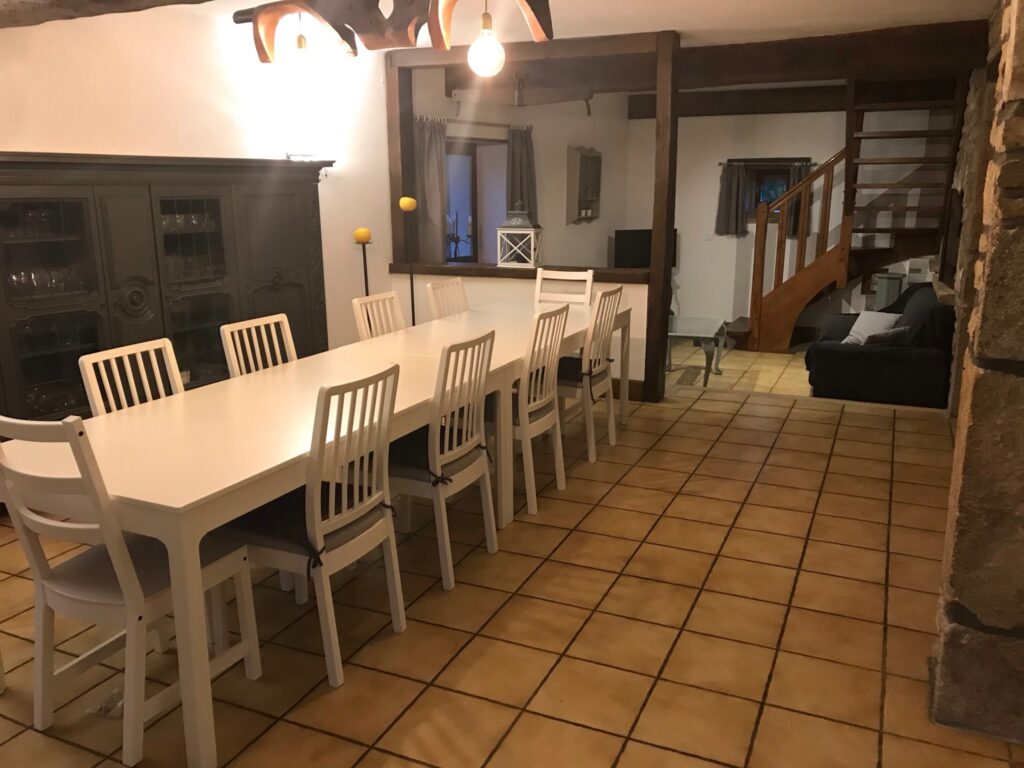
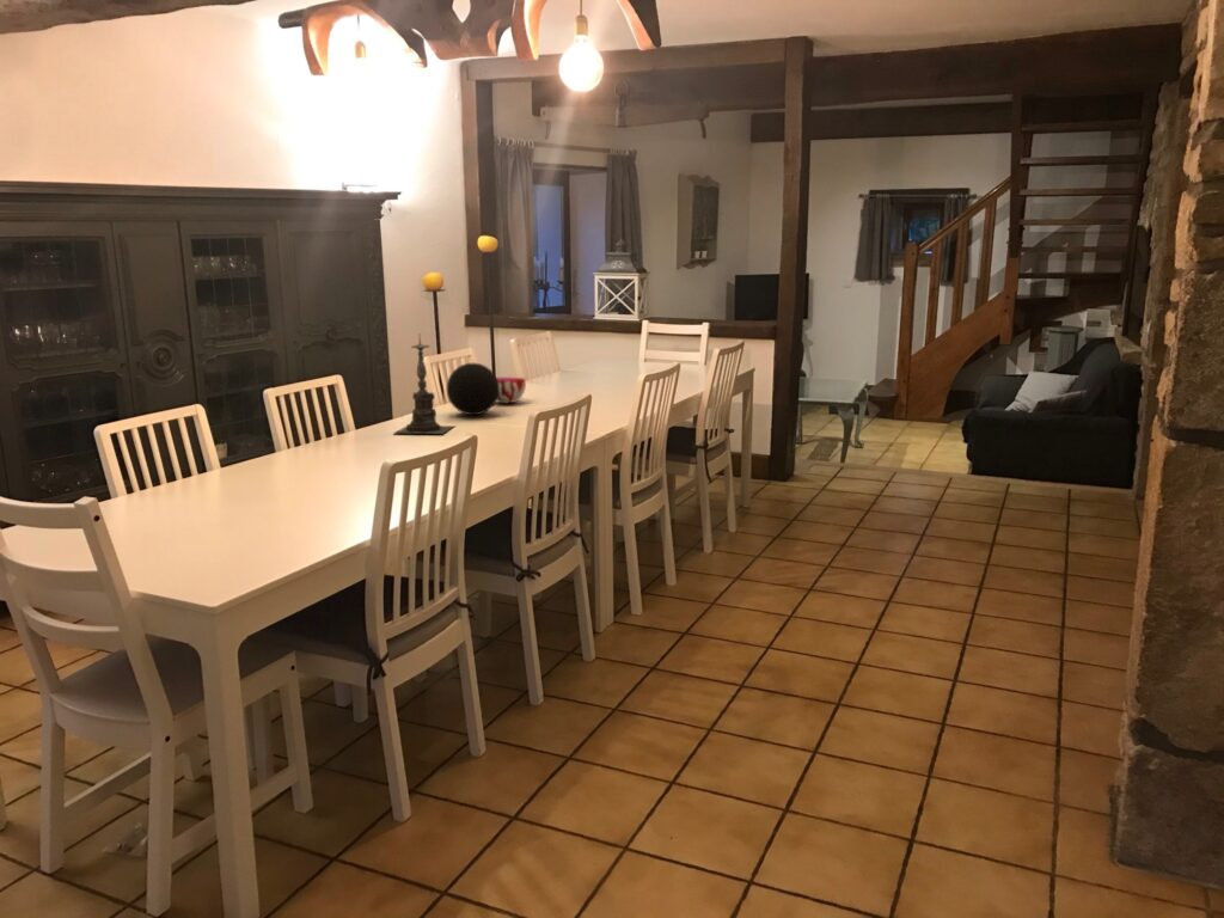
+ decorative bowl [496,377,527,404]
+ candle holder [393,335,457,435]
+ decorative orb [446,362,500,416]
